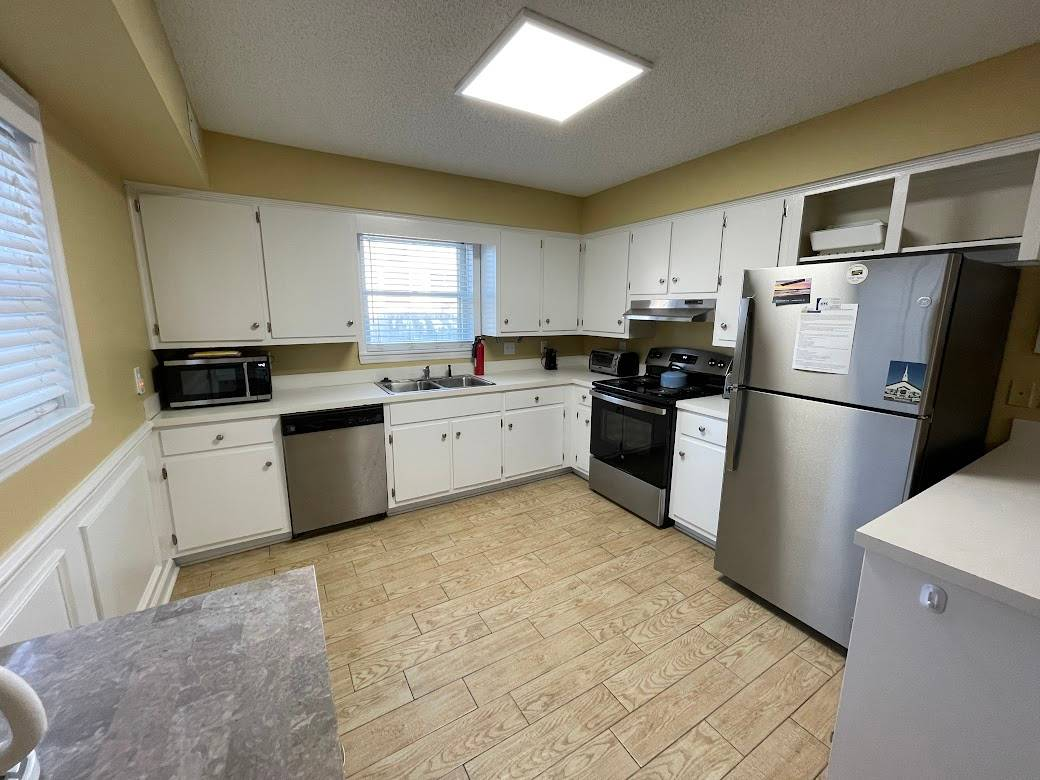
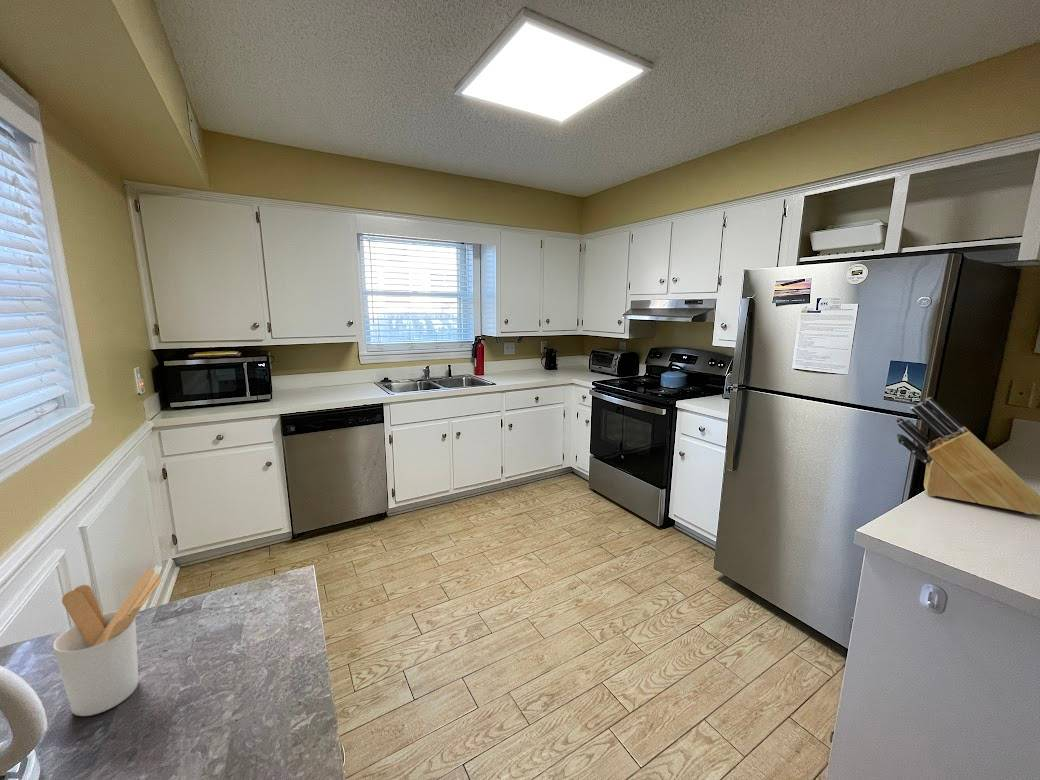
+ utensil holder [52,567,163,717]
+ knife block [895,396,1040,516]
